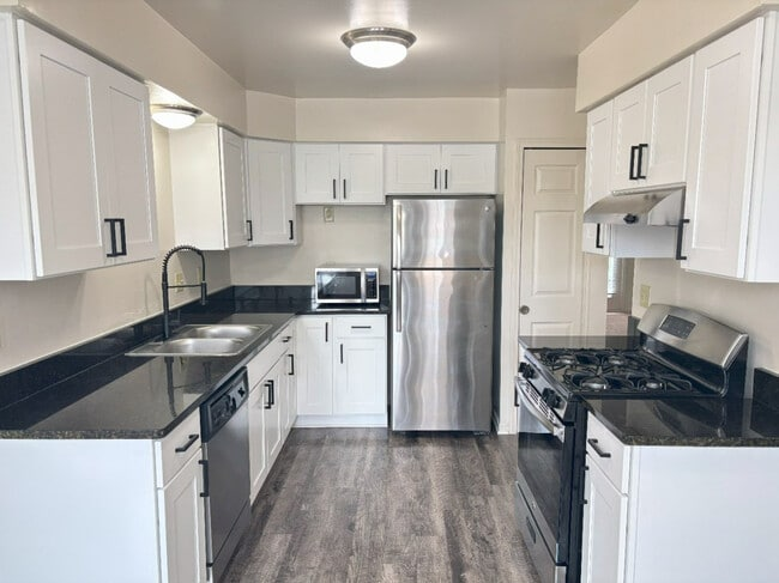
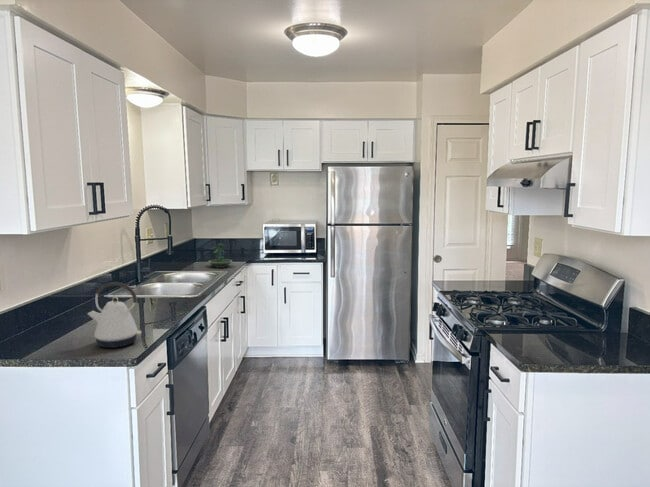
+ kettle [86,281,142,349]
+ terrarium [207,243,233,269]
